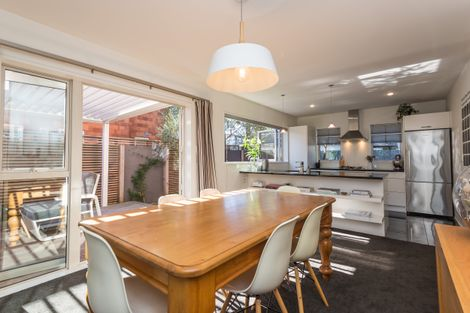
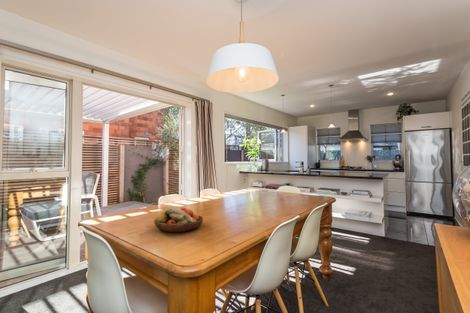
+ fruit bowl [153,207,204,233]
